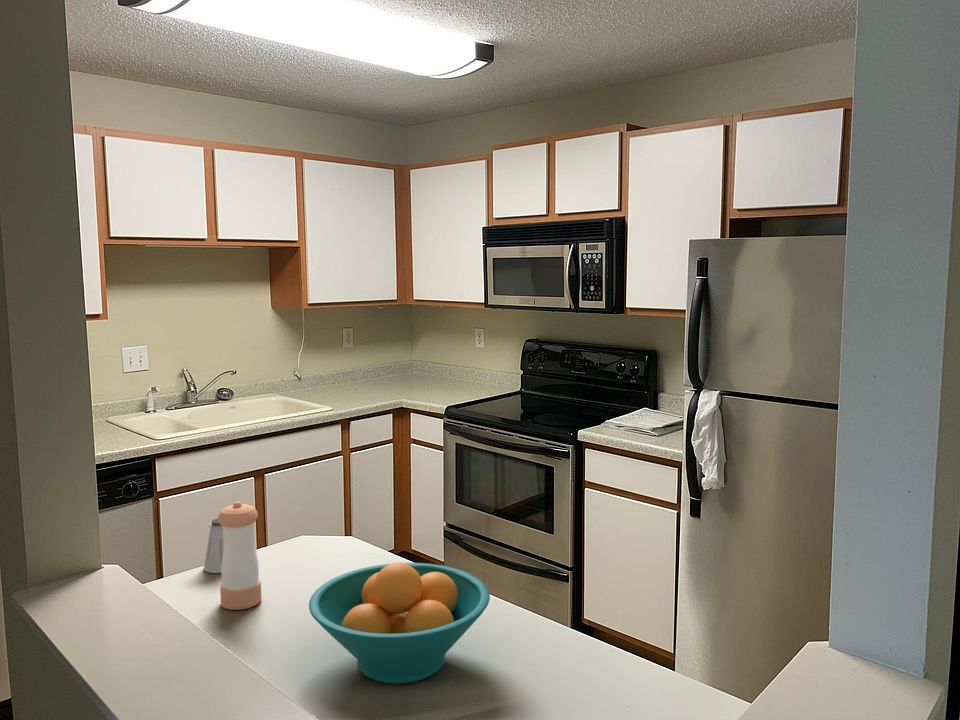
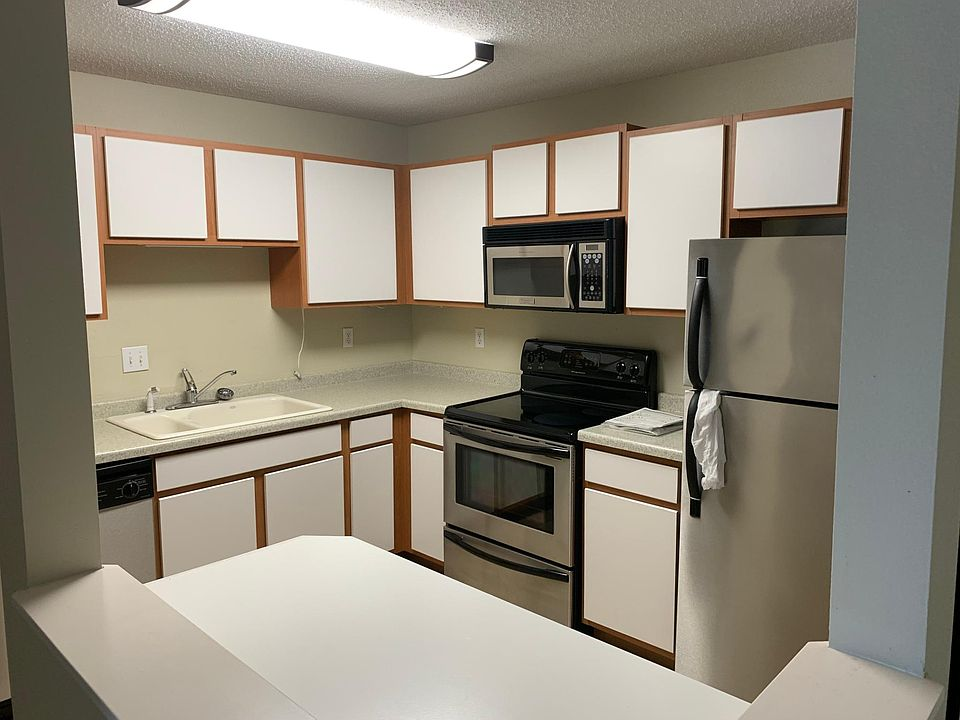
- saltshaker [203,517,224,574]
- pepper shaker [217,500,262,611]
- fruit bowl [308,562,491,685]
